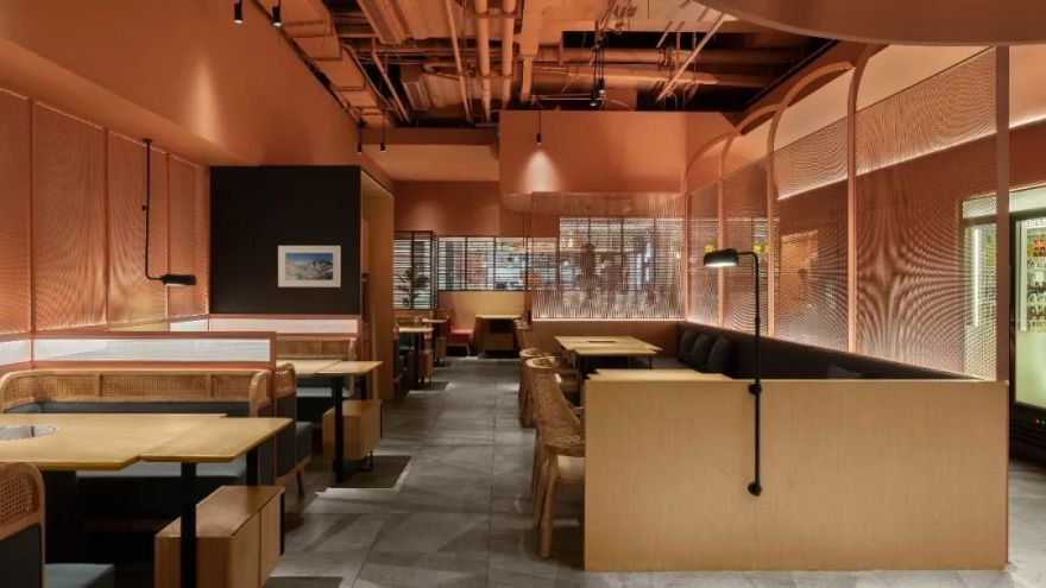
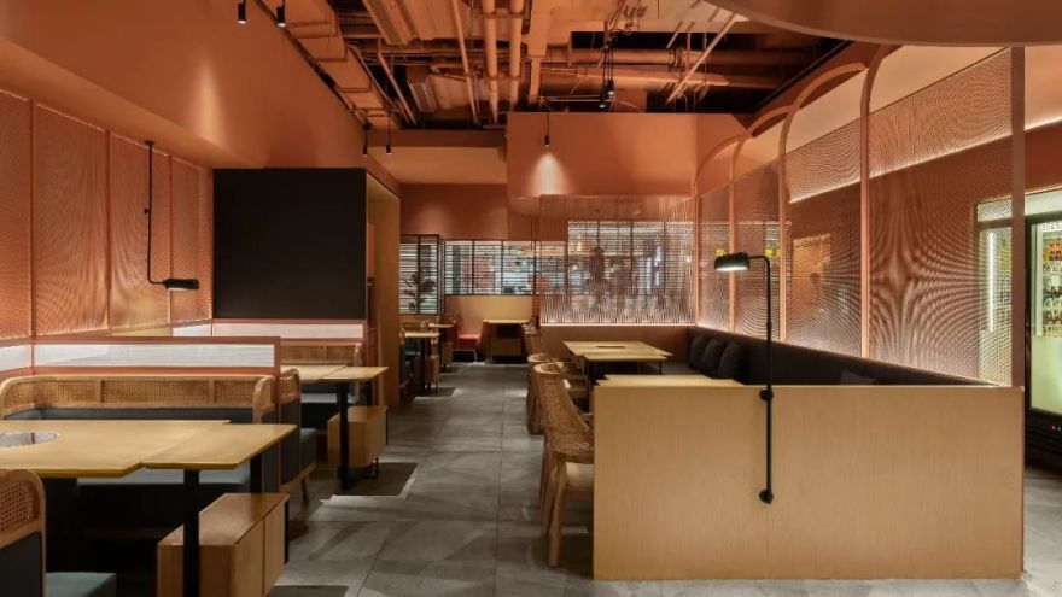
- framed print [277,245,341,289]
